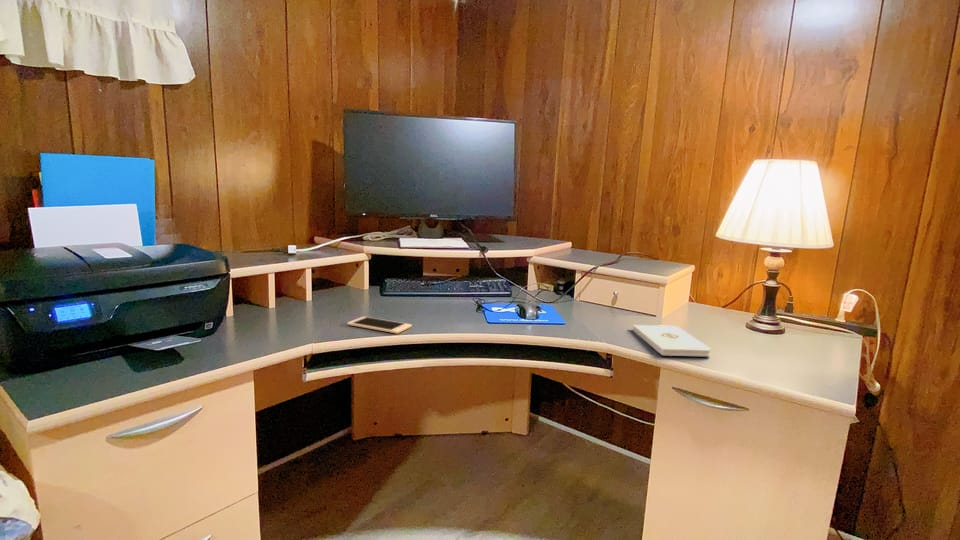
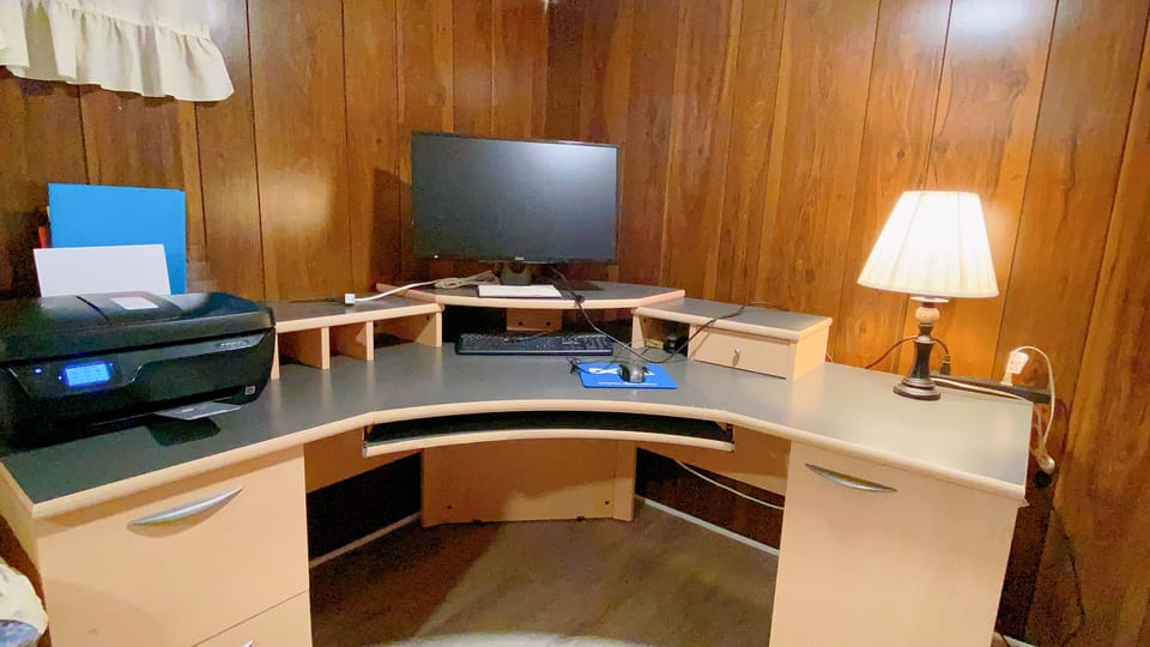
- notepad [632,324,712,357]
- cell phone [346,316,413,334]
